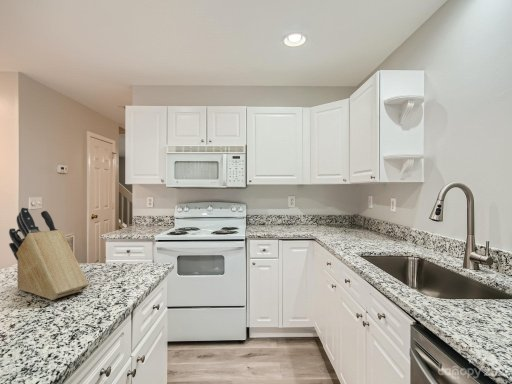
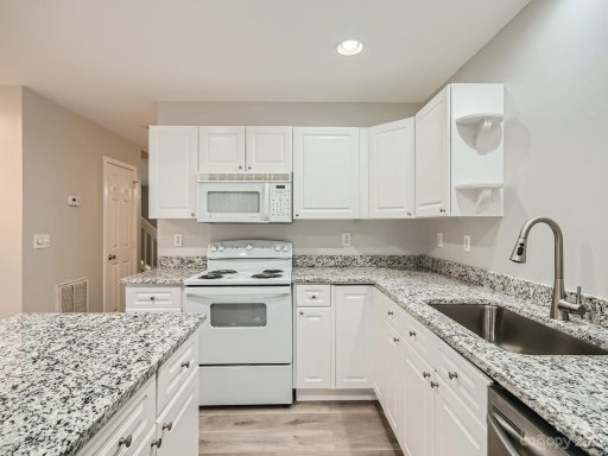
- knife block [8,206,90,301]
